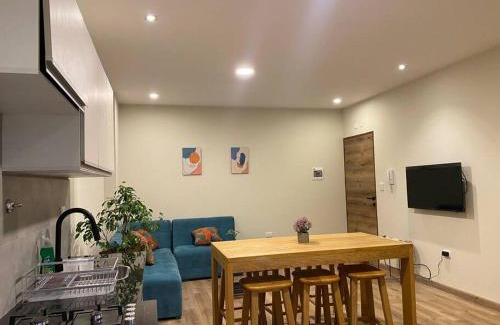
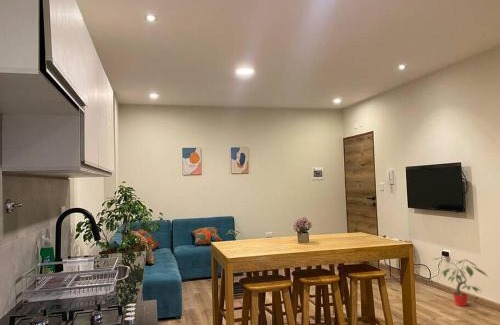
+ potted plant [432,257,489,307]
